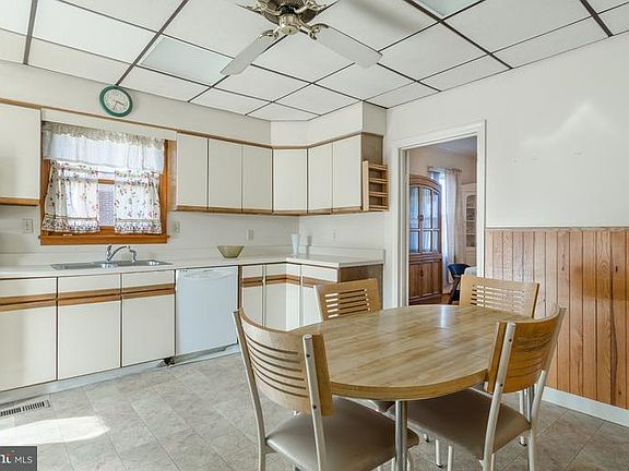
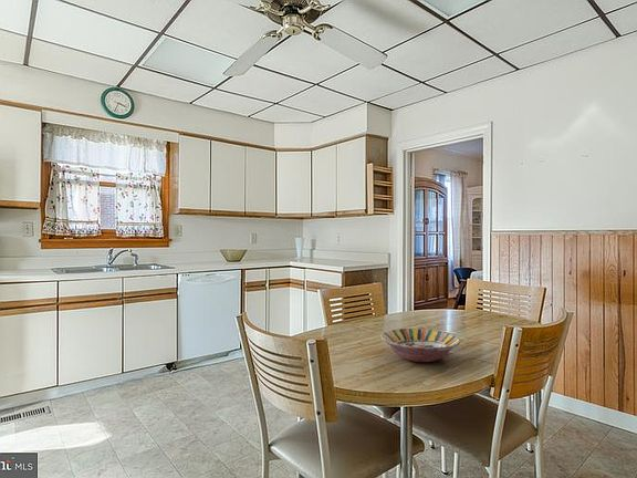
+ serving bowl [379,328,461,363]
